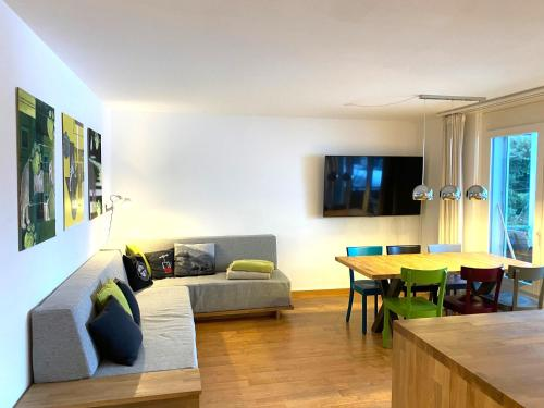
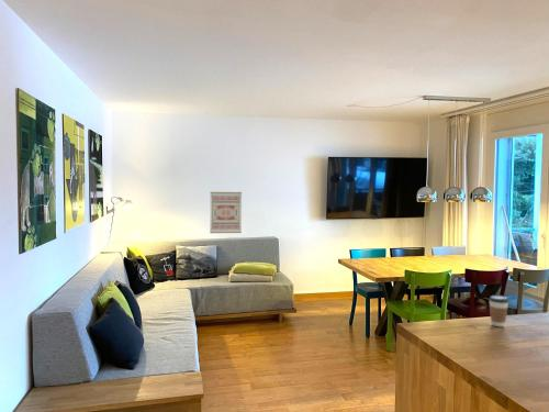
+ wall art [209,191,243,234]
+ coffee cup [488,294,509,327]
